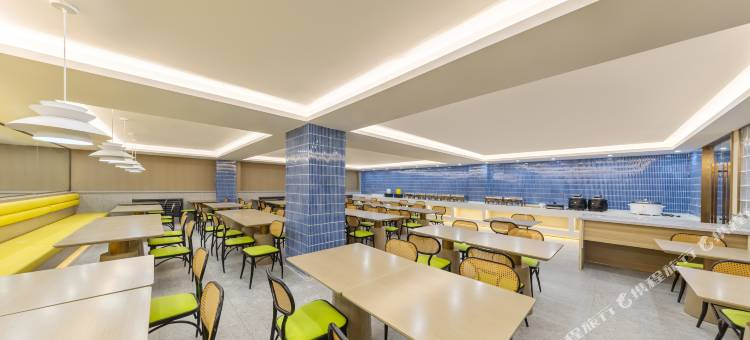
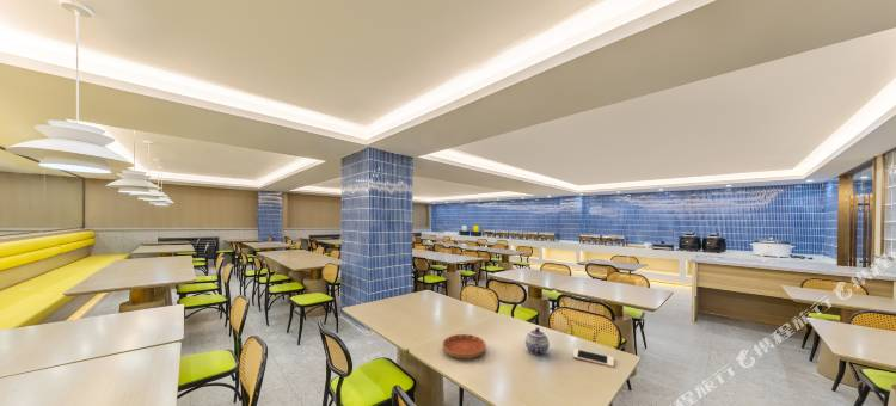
+ cell phone [572,347,615,369]
+ teapot [524,326,551,356]
+ saucer [441,333,487,359]
